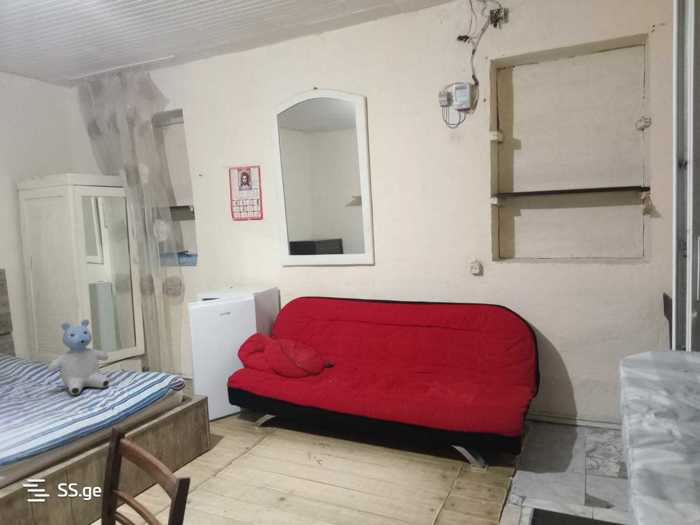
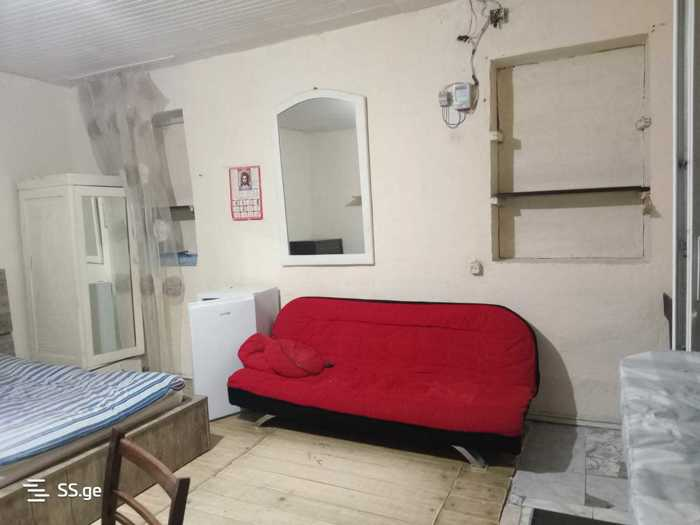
- stuffed bear [47,318,110,396]
